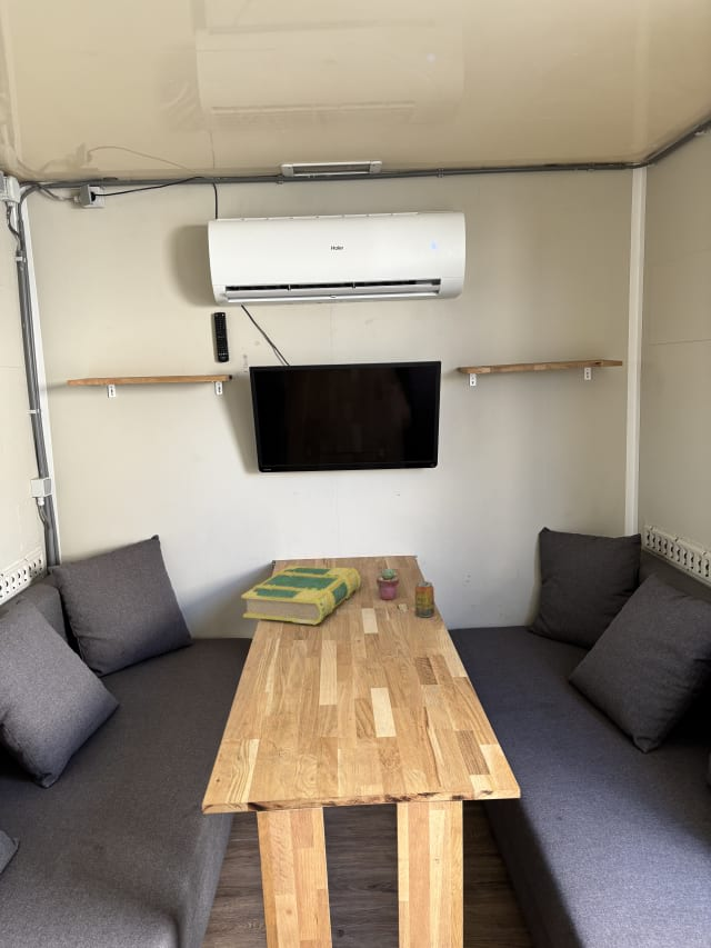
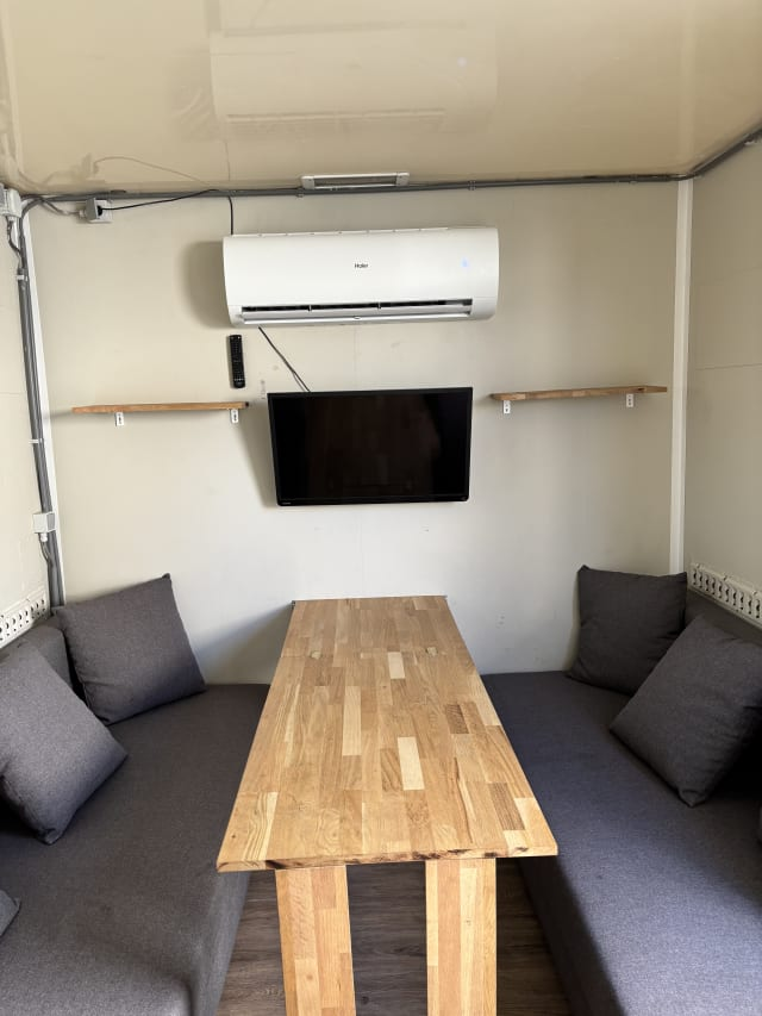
- book [240,565,362,626]
- beverage can [414,580,435,618]
- potted succulent [375,568,400,601]
